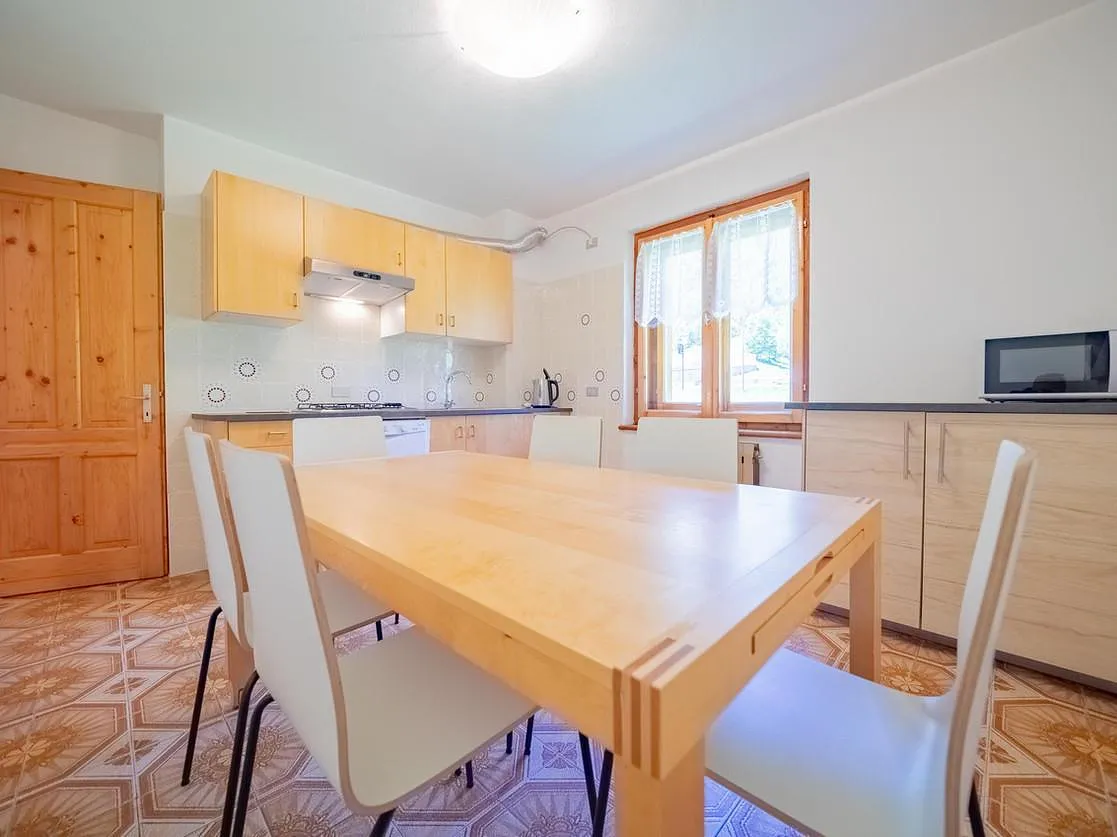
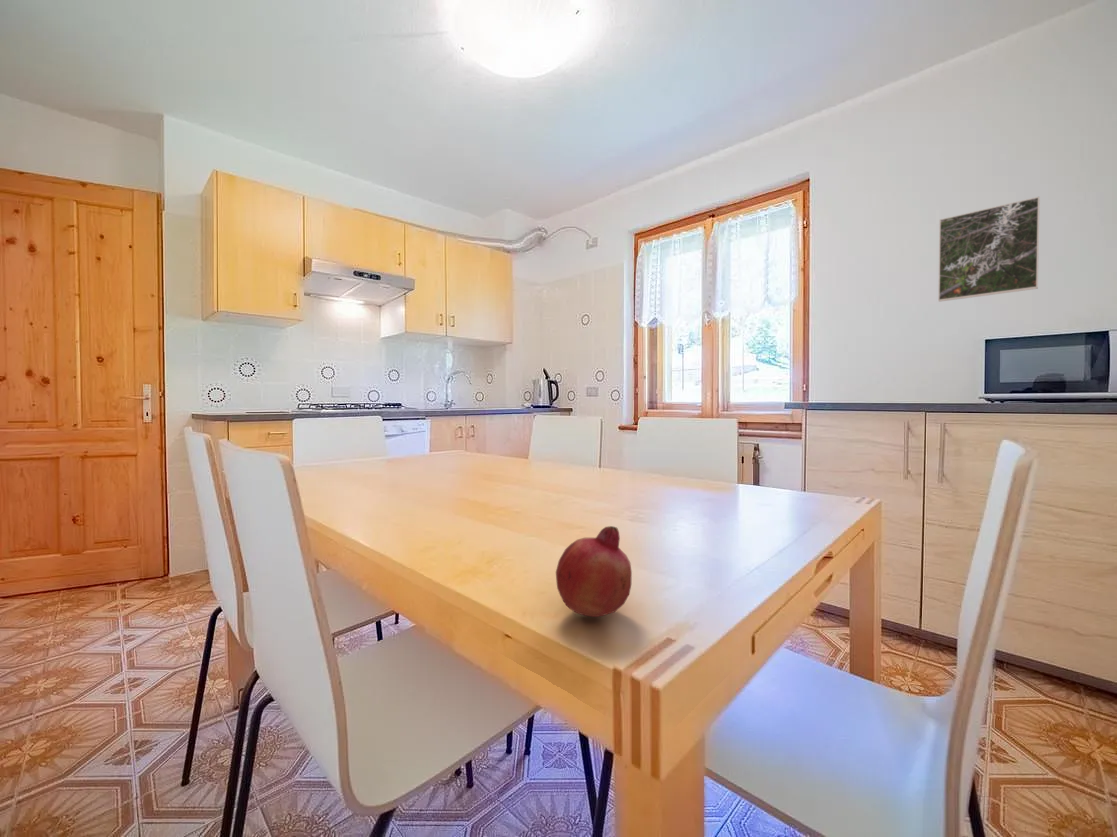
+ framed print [937,196,1041,303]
+ fruit [555,525,633,618]
